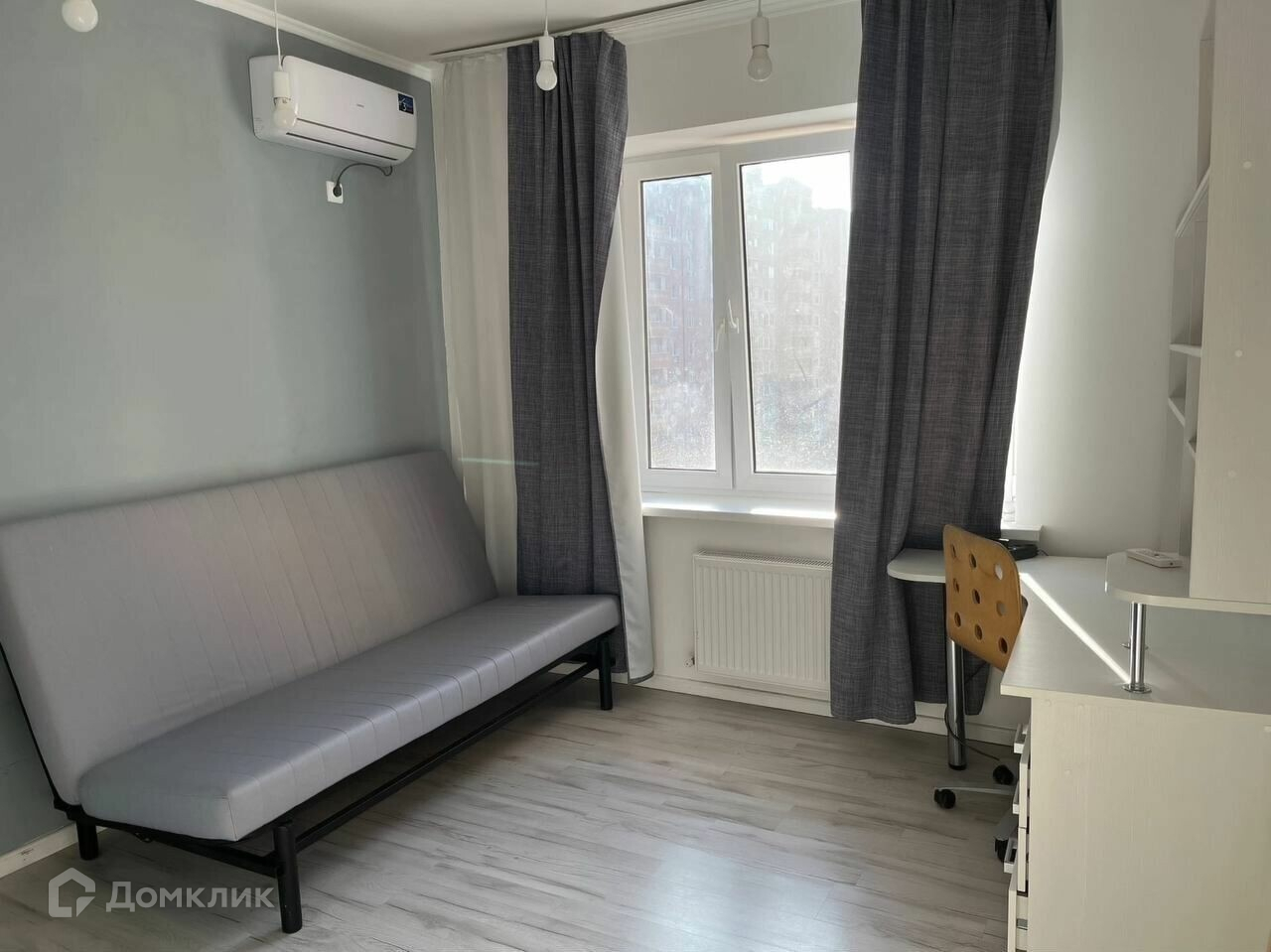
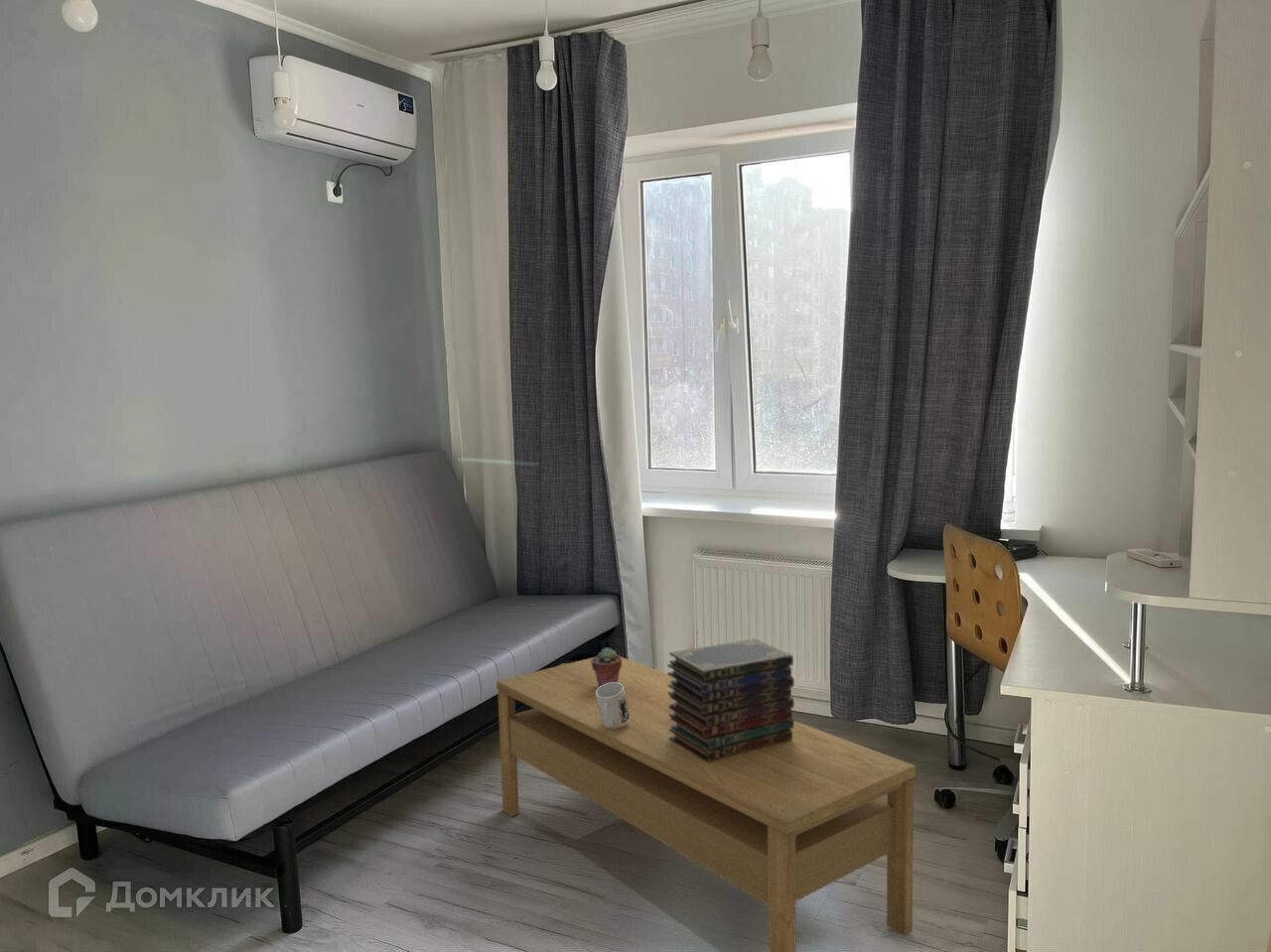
+ coffee table [495,656,917,952]
+ mug [596,682,631,729]
+ book stack [666,637,795,762]
+ potted succulent [591,647,622,687]
